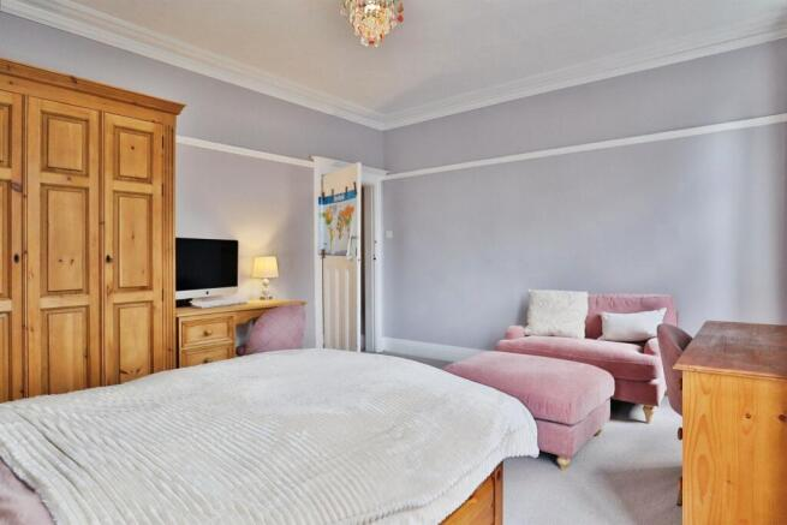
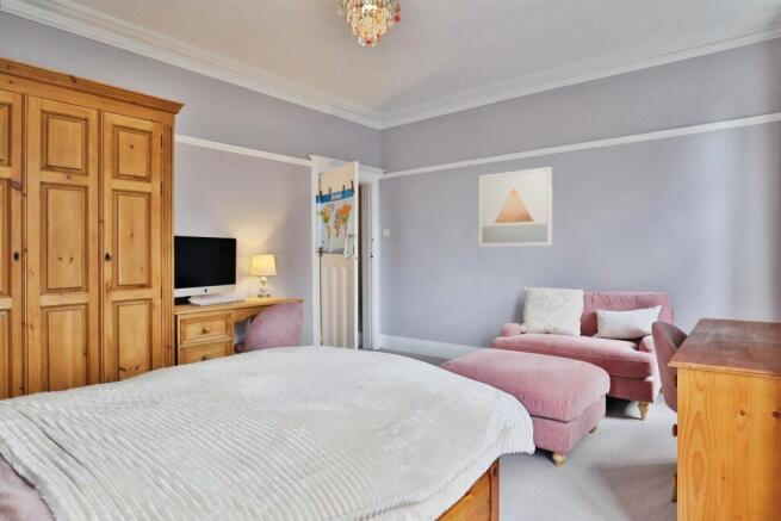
+ wall art [478,166,553,248]
